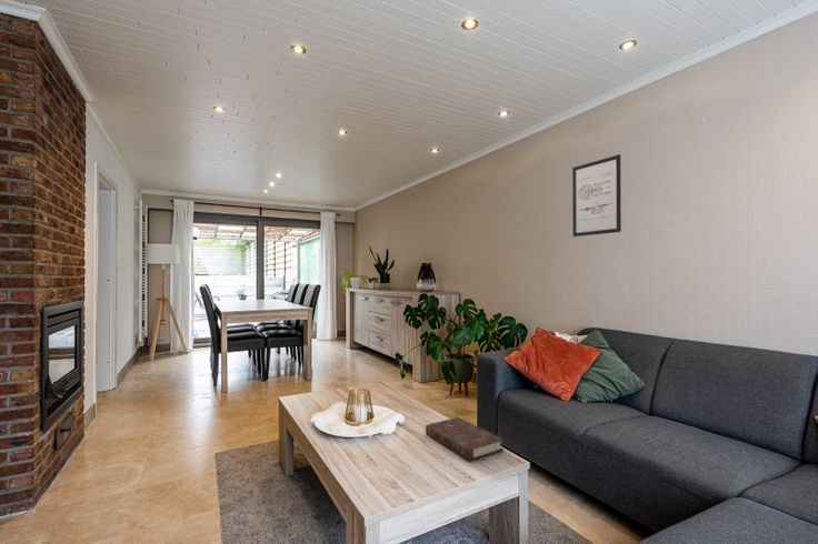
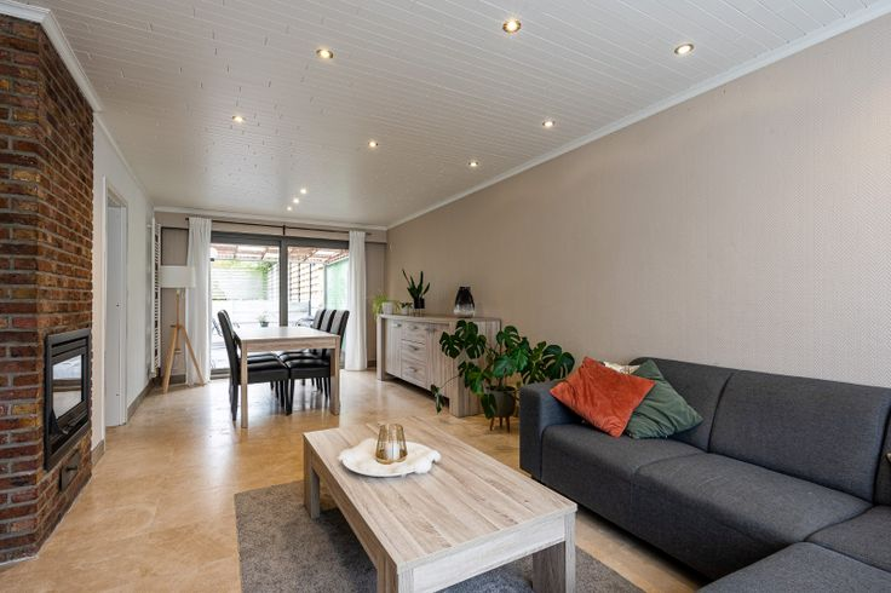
- wall art [571,153,622,238]
- book [425,416,505,462]
